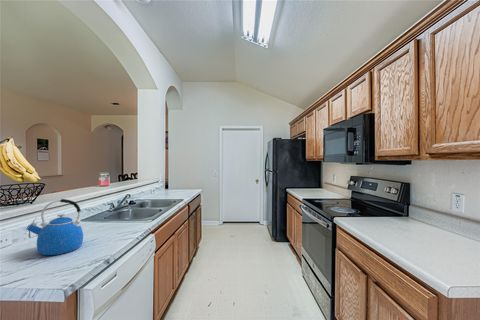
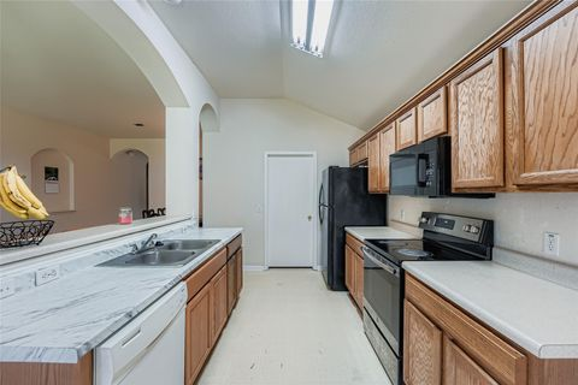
- kettle [25,198,84,256]
